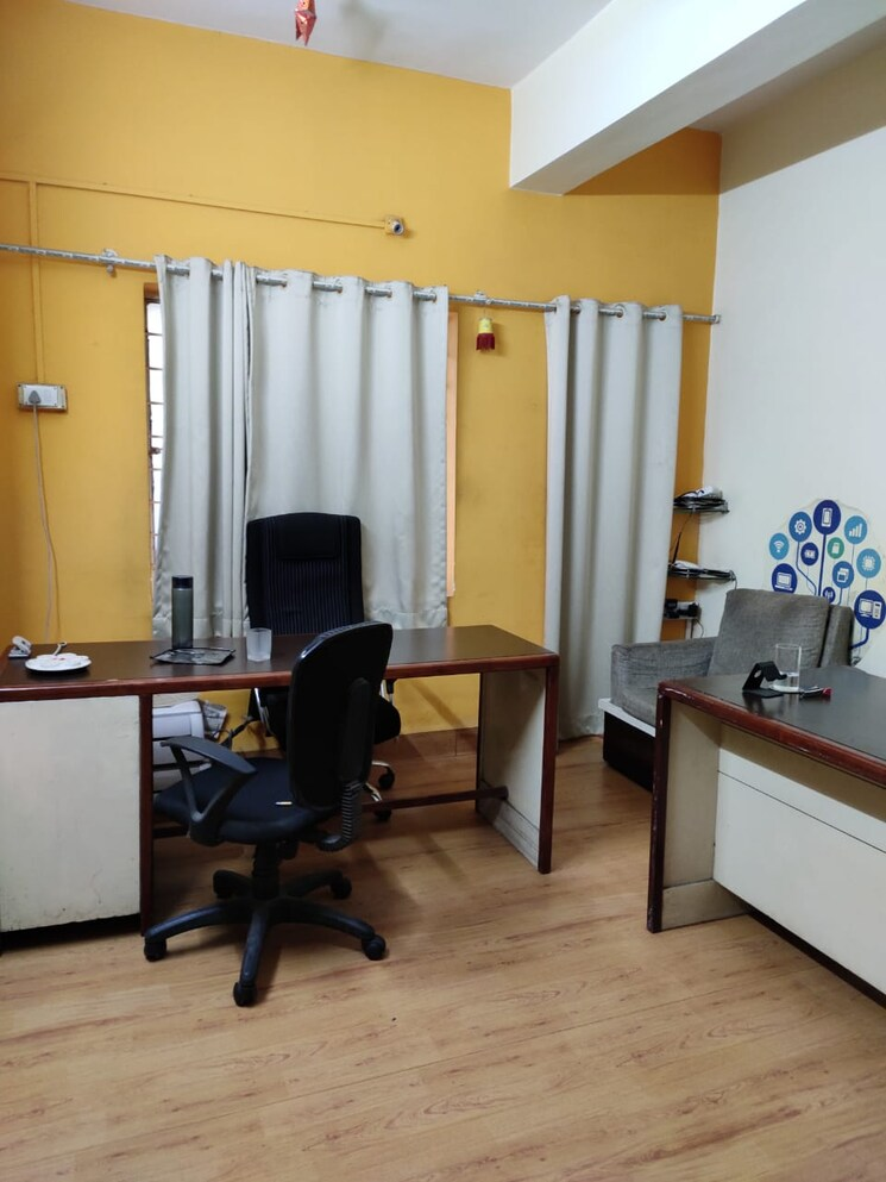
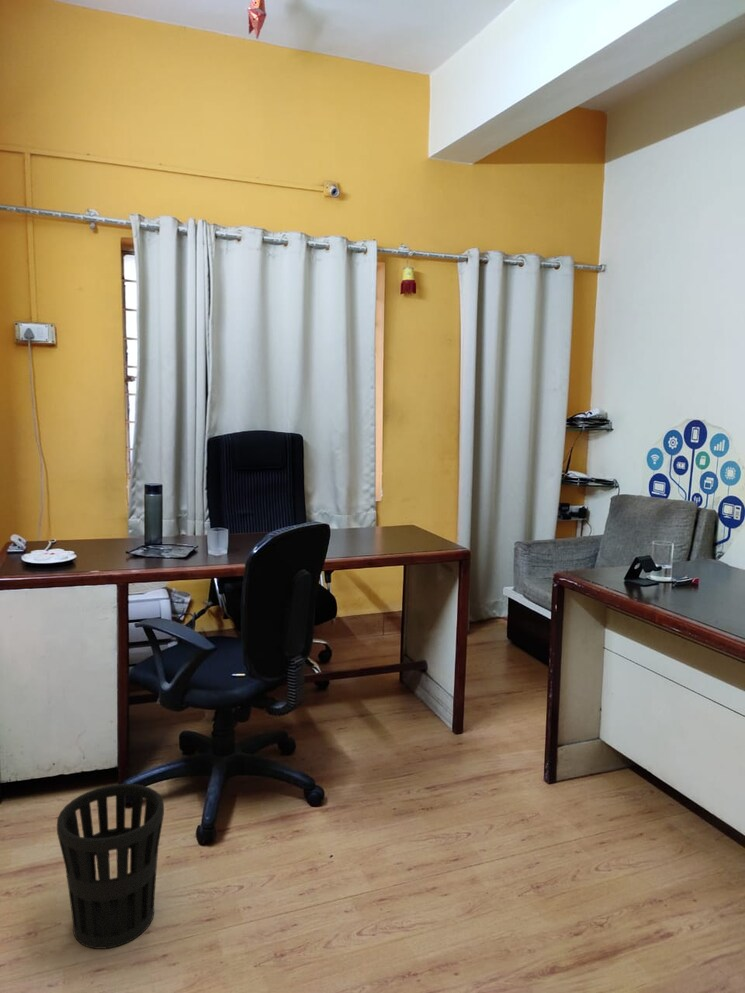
+ wastebasket [56,783,165,950]
